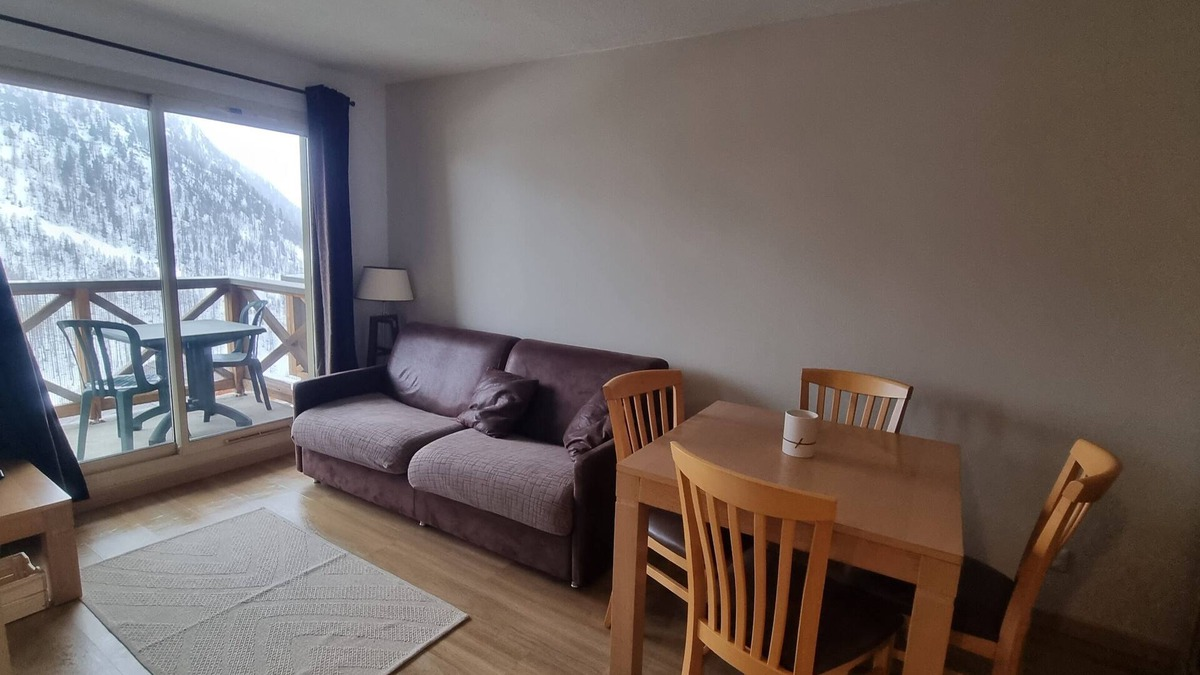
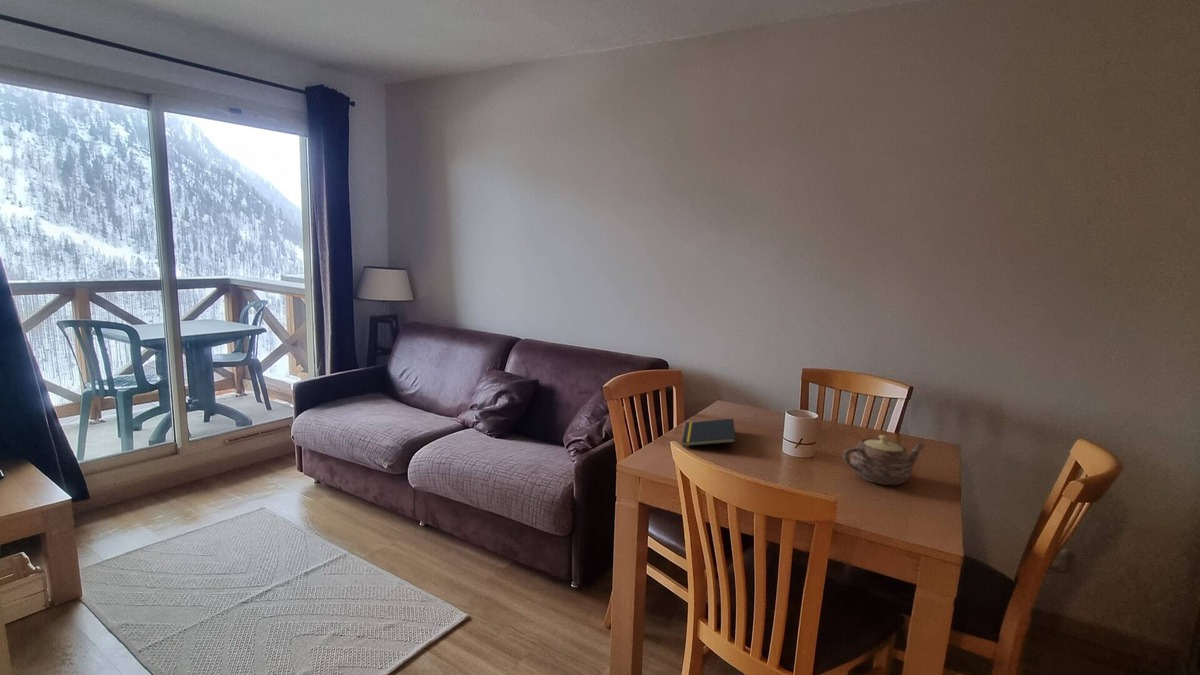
+ teapot [842,434,927,486]
+ notepad [681,418,737,447]
